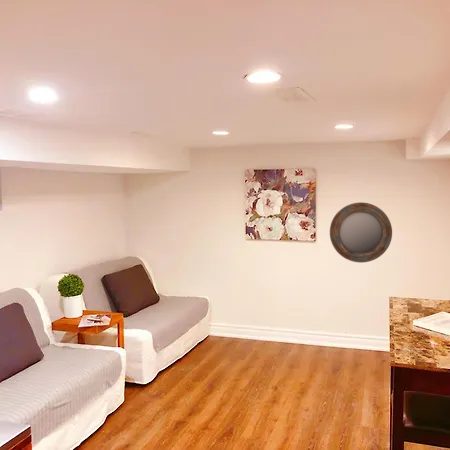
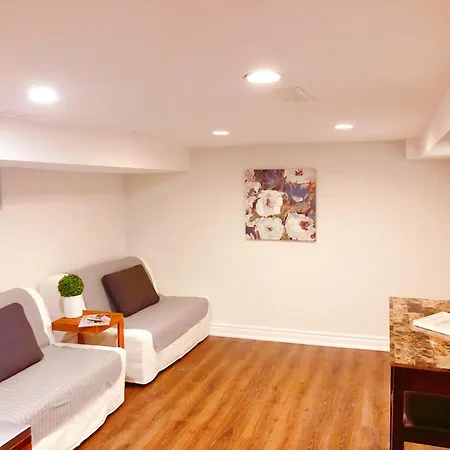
- home mirror [329,201,393,264]
